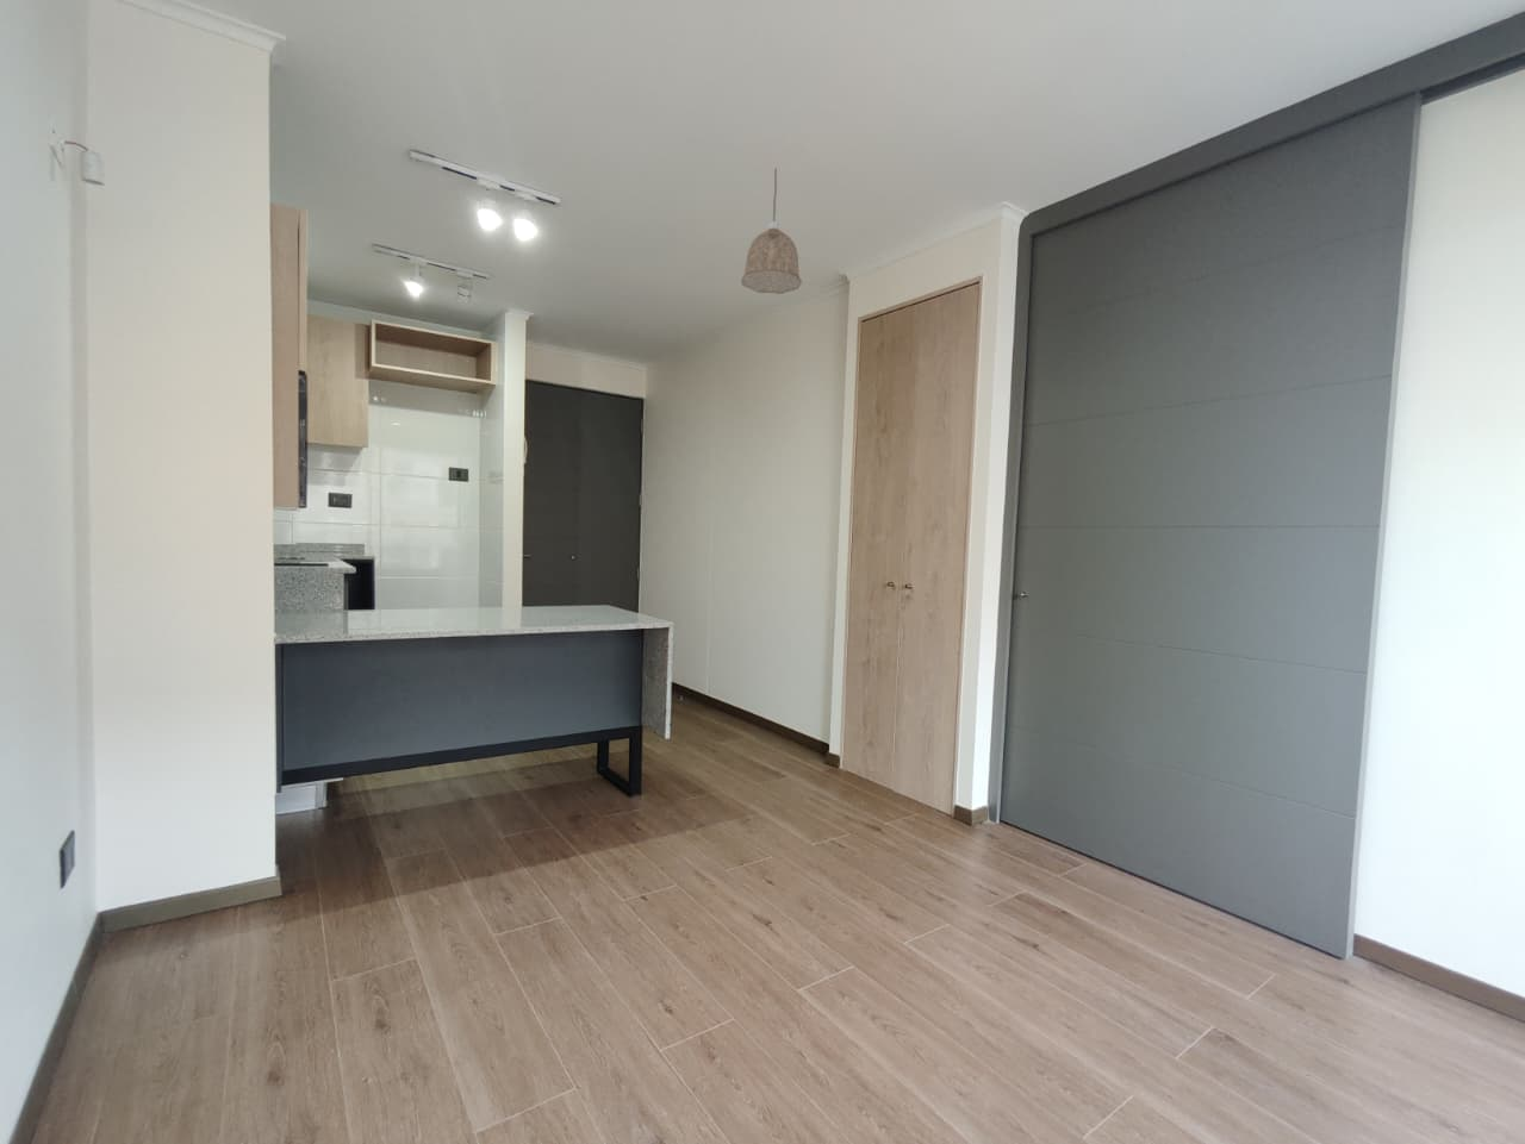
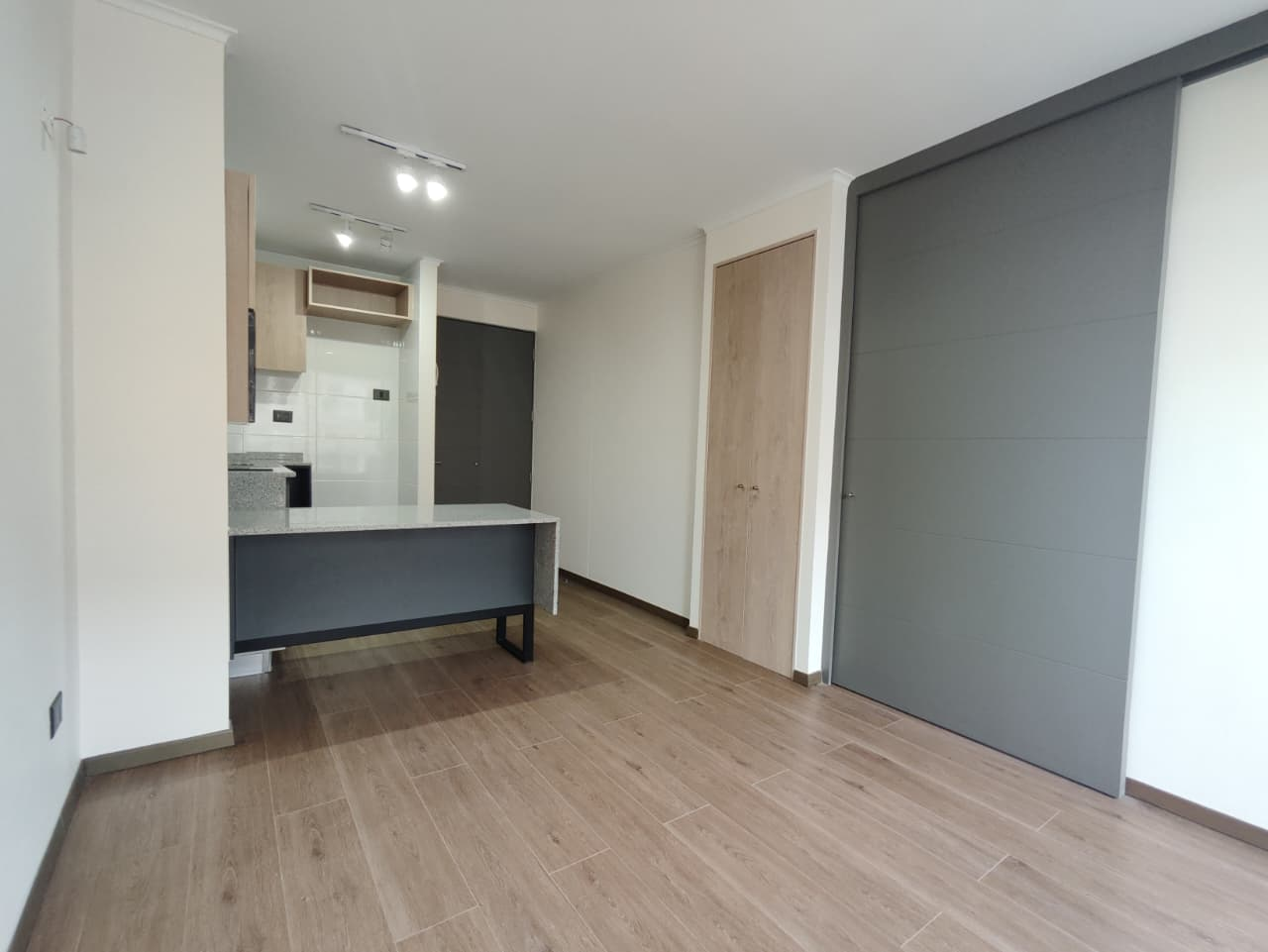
- pendant lamp [740,167,803,296]
